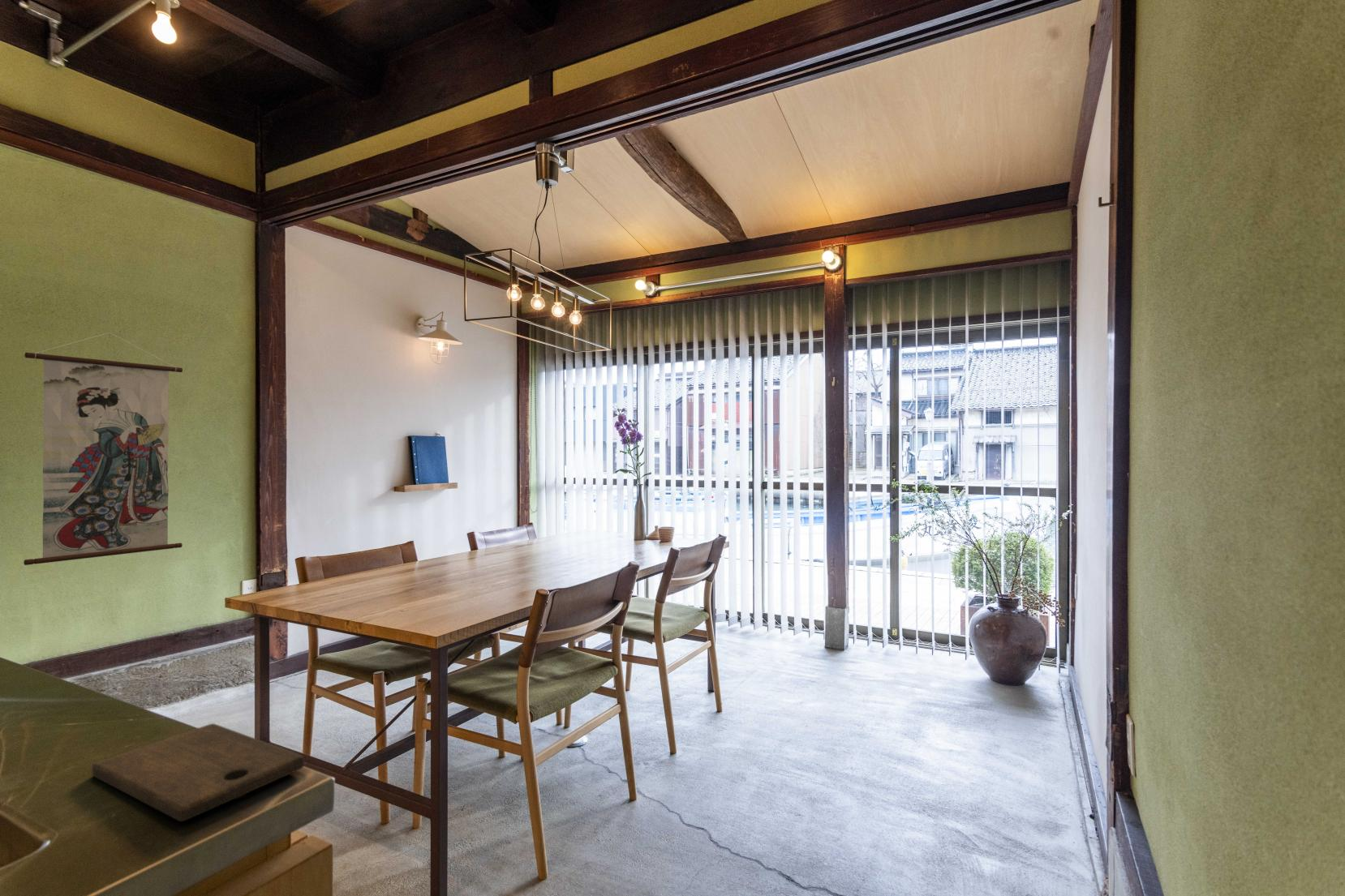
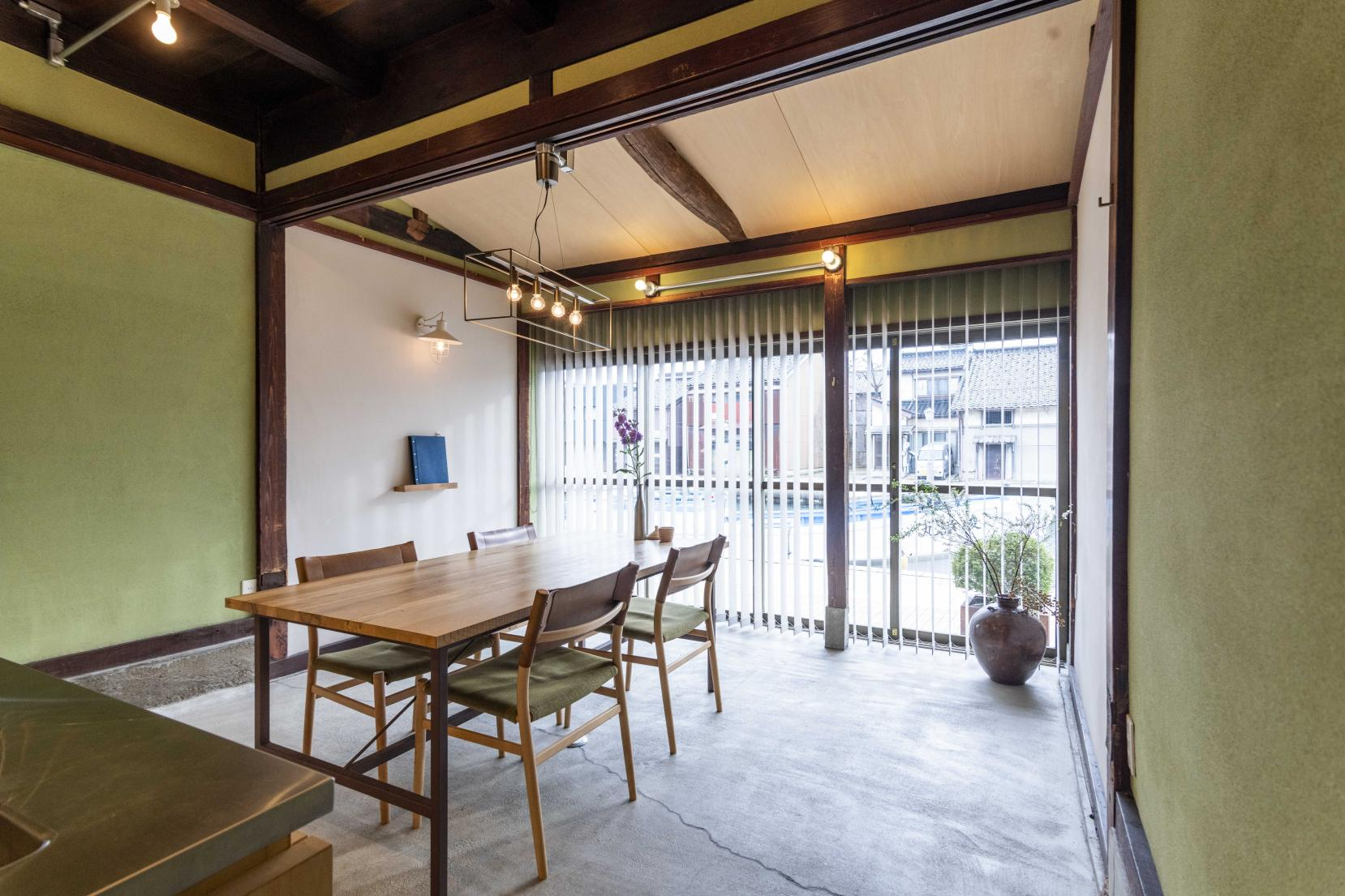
- wall scroll [23,332,183,566]
- cutting board [92,722,305,822]
